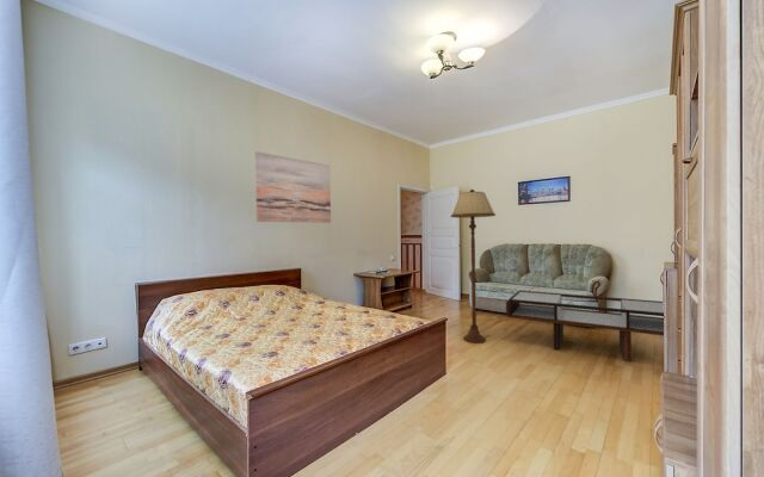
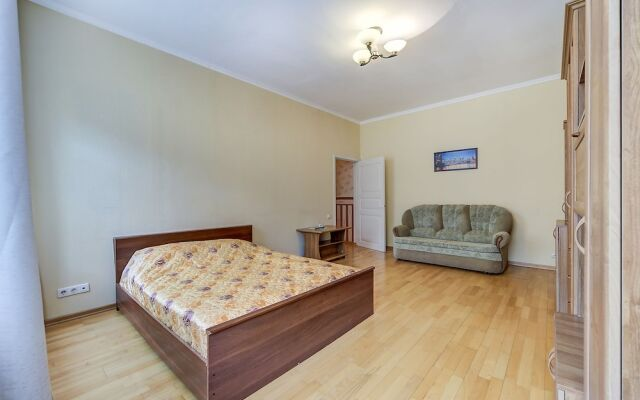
- floor lamp [450,188,497,345]
- wall art [254,150,332,224]
- coffee table [505,290,665,363]
